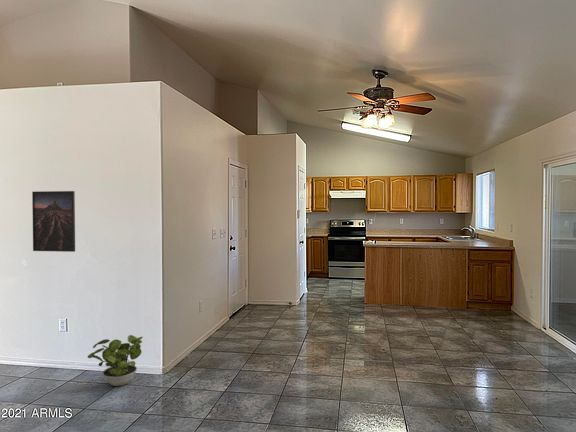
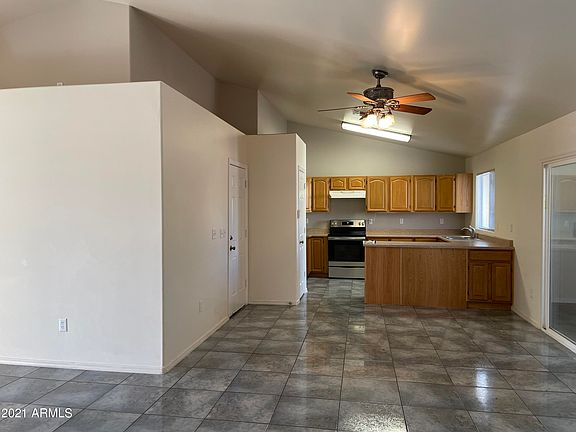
- potted plant [87,334,144,387]
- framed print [31,190,76,253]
